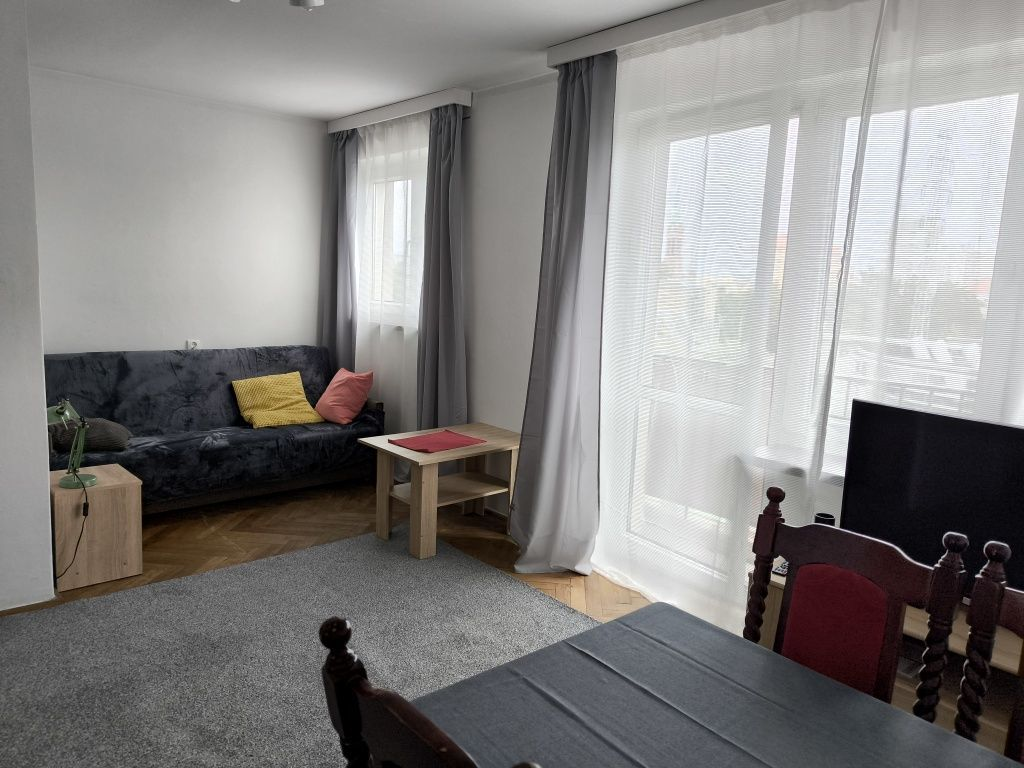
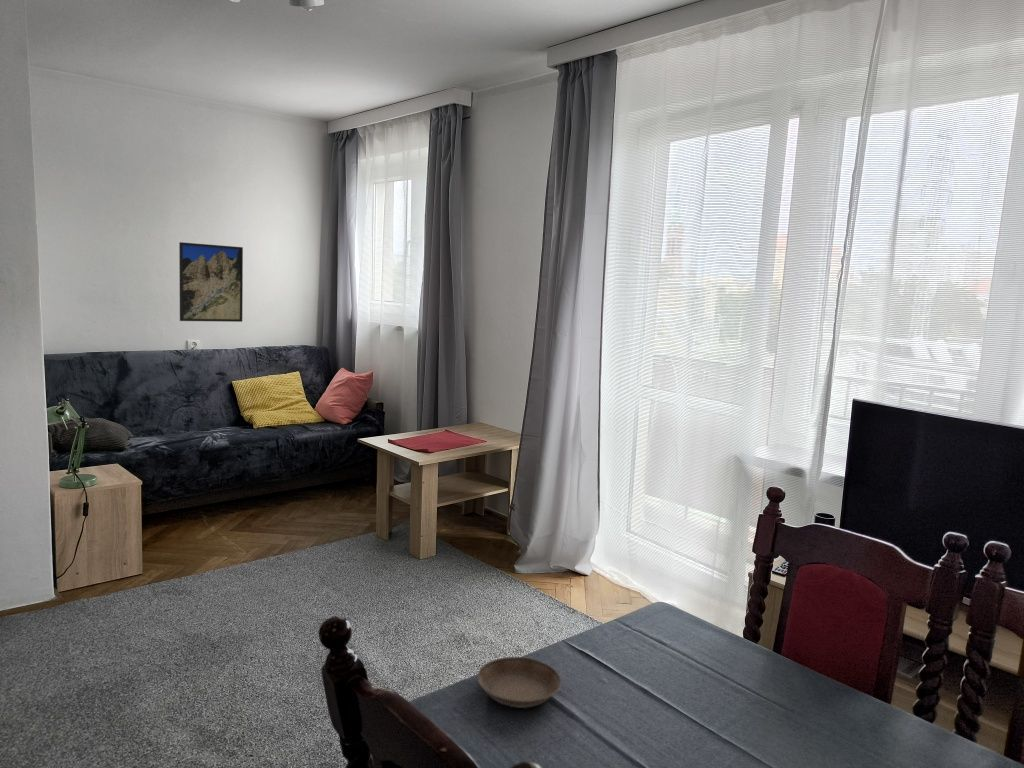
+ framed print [178,241,244,323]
+ saucer [476,656,563,709]
